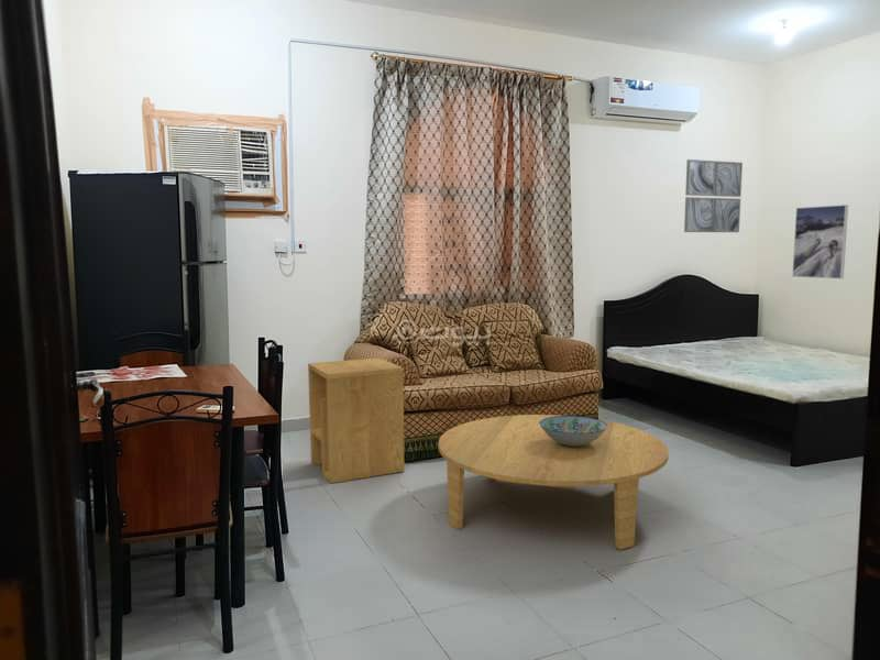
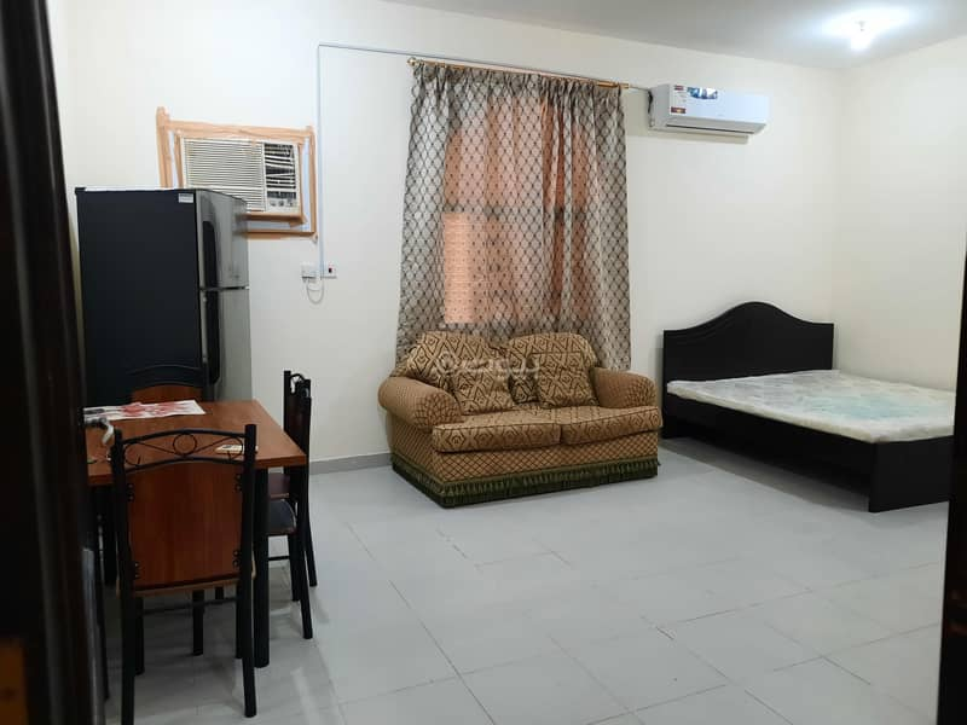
- wall art [683,158,744,233]
- coffee table [438,414,670,551]
- decorative bowl [539,415,607,447]
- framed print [791,204,849,279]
- side table [307,356,406,484]
